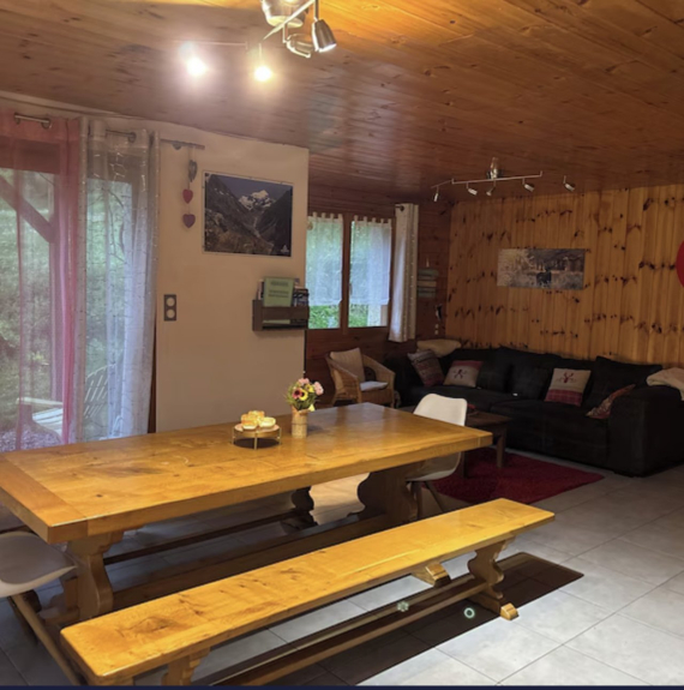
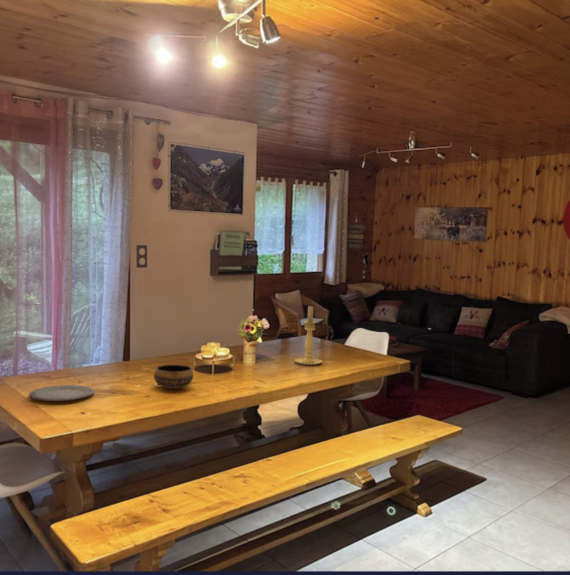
+ plate [28,384,95,402]
+ bowl [153,364,194,390]
+ candle holder [294,304,323,366]
